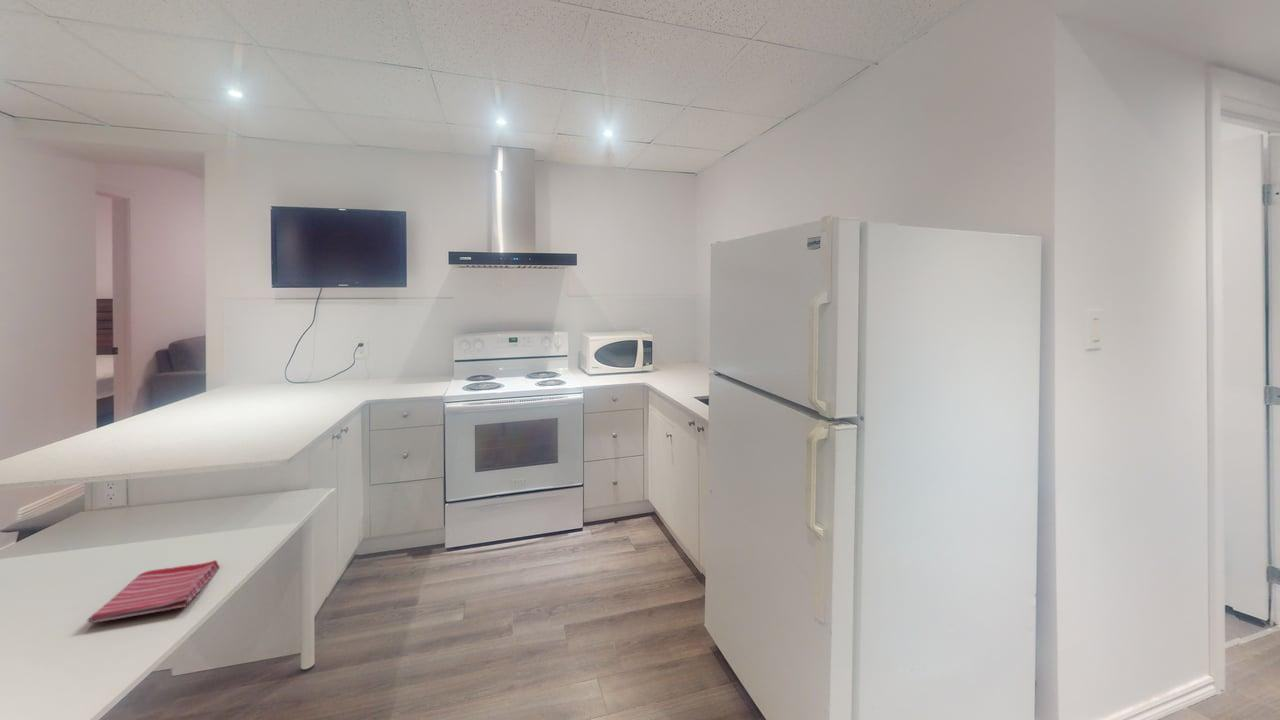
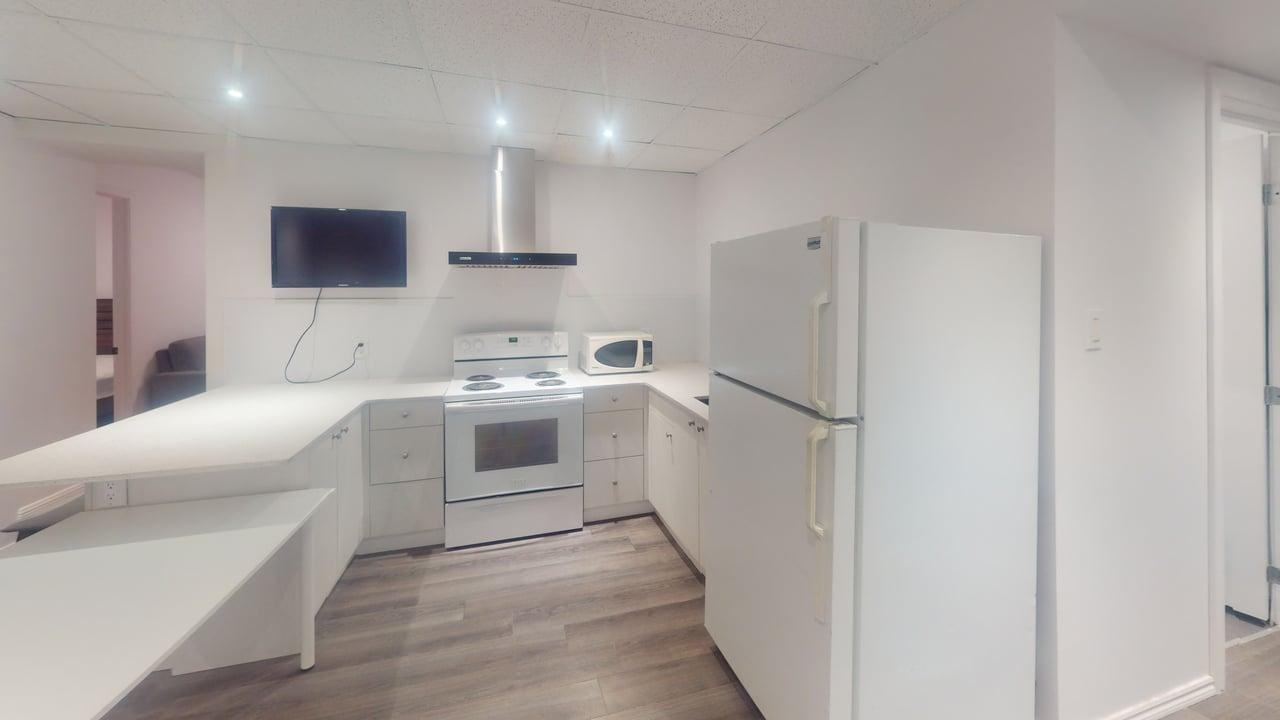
- dish towel [87,559,220,624]
